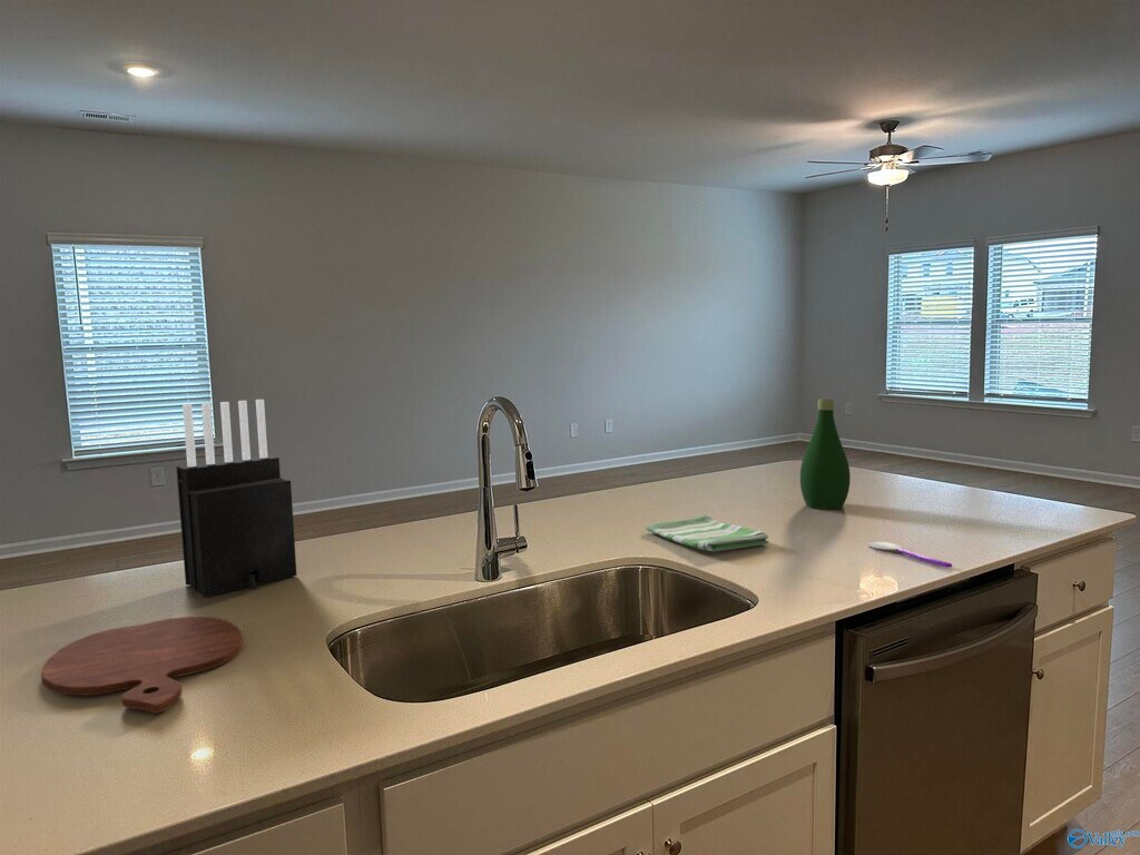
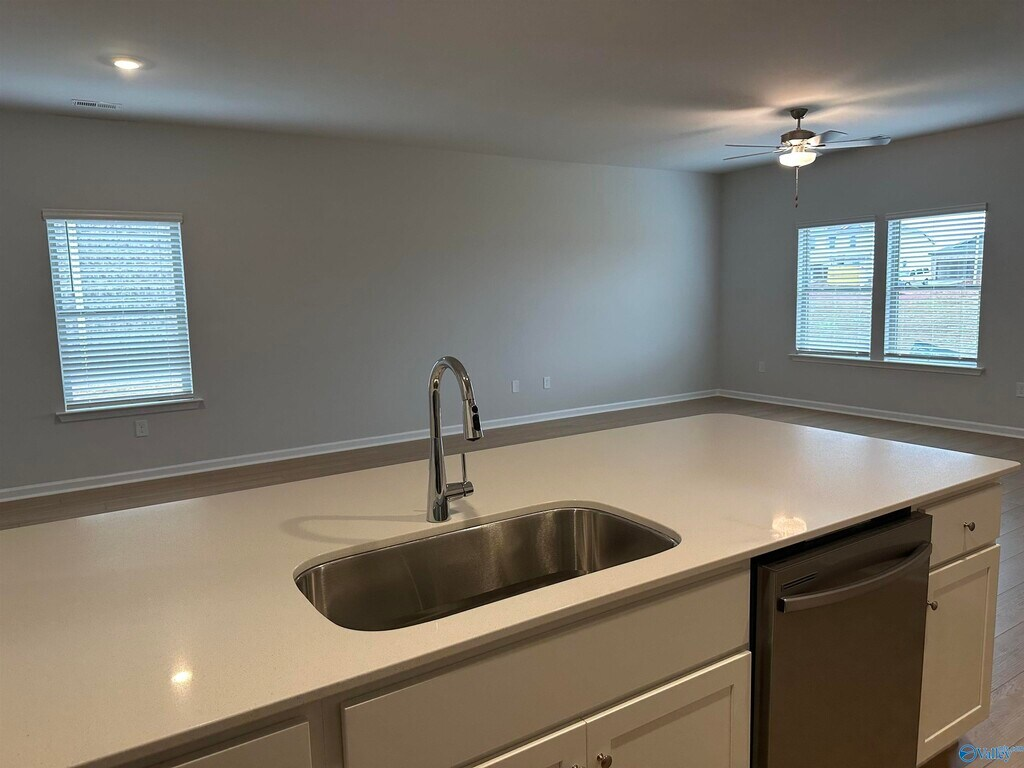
- dish towel [645,514,770,552]
- cutting board [40,616,244,715]
- spoon [868,541,953,568]
- knife block [175,399,298,598]
- bottle [799,397,852,510]
